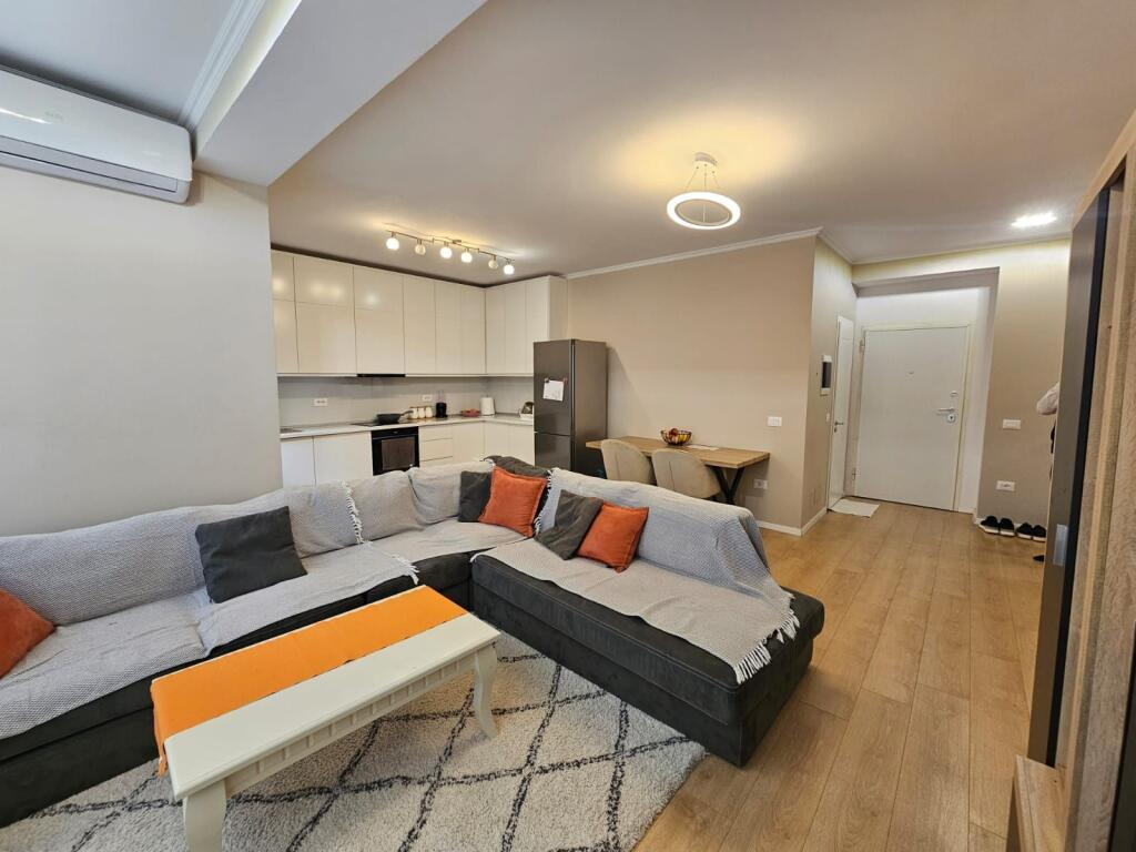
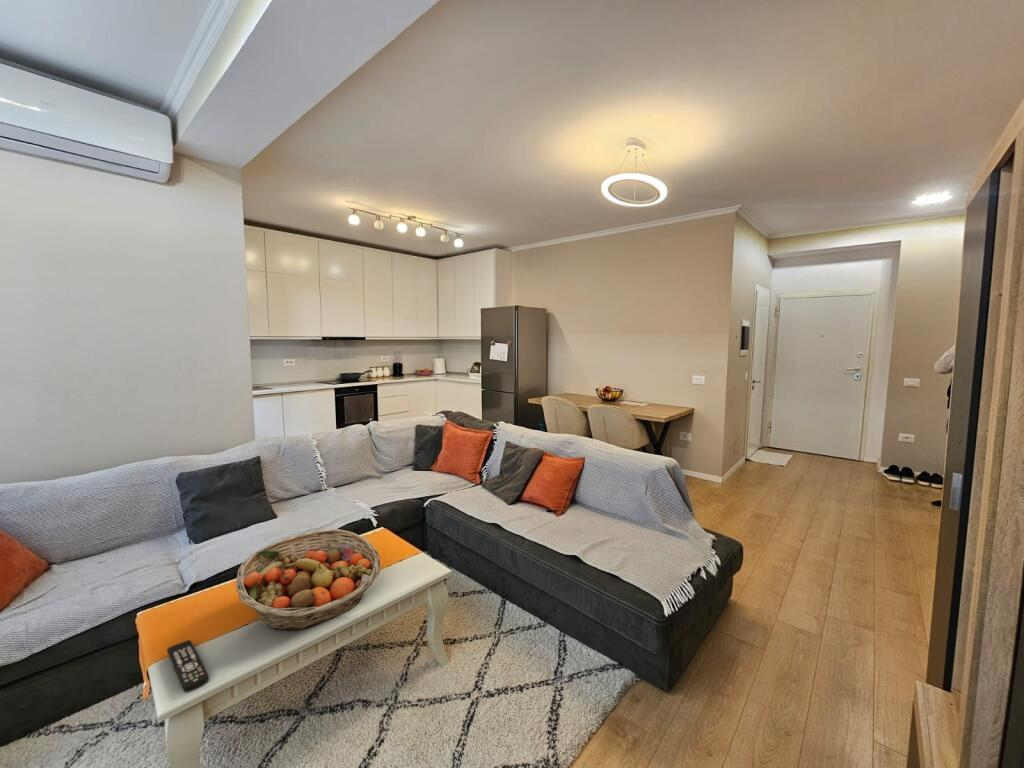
+ remote control [166,639,210,693]
+ fruit basket [235,528,382,631]
